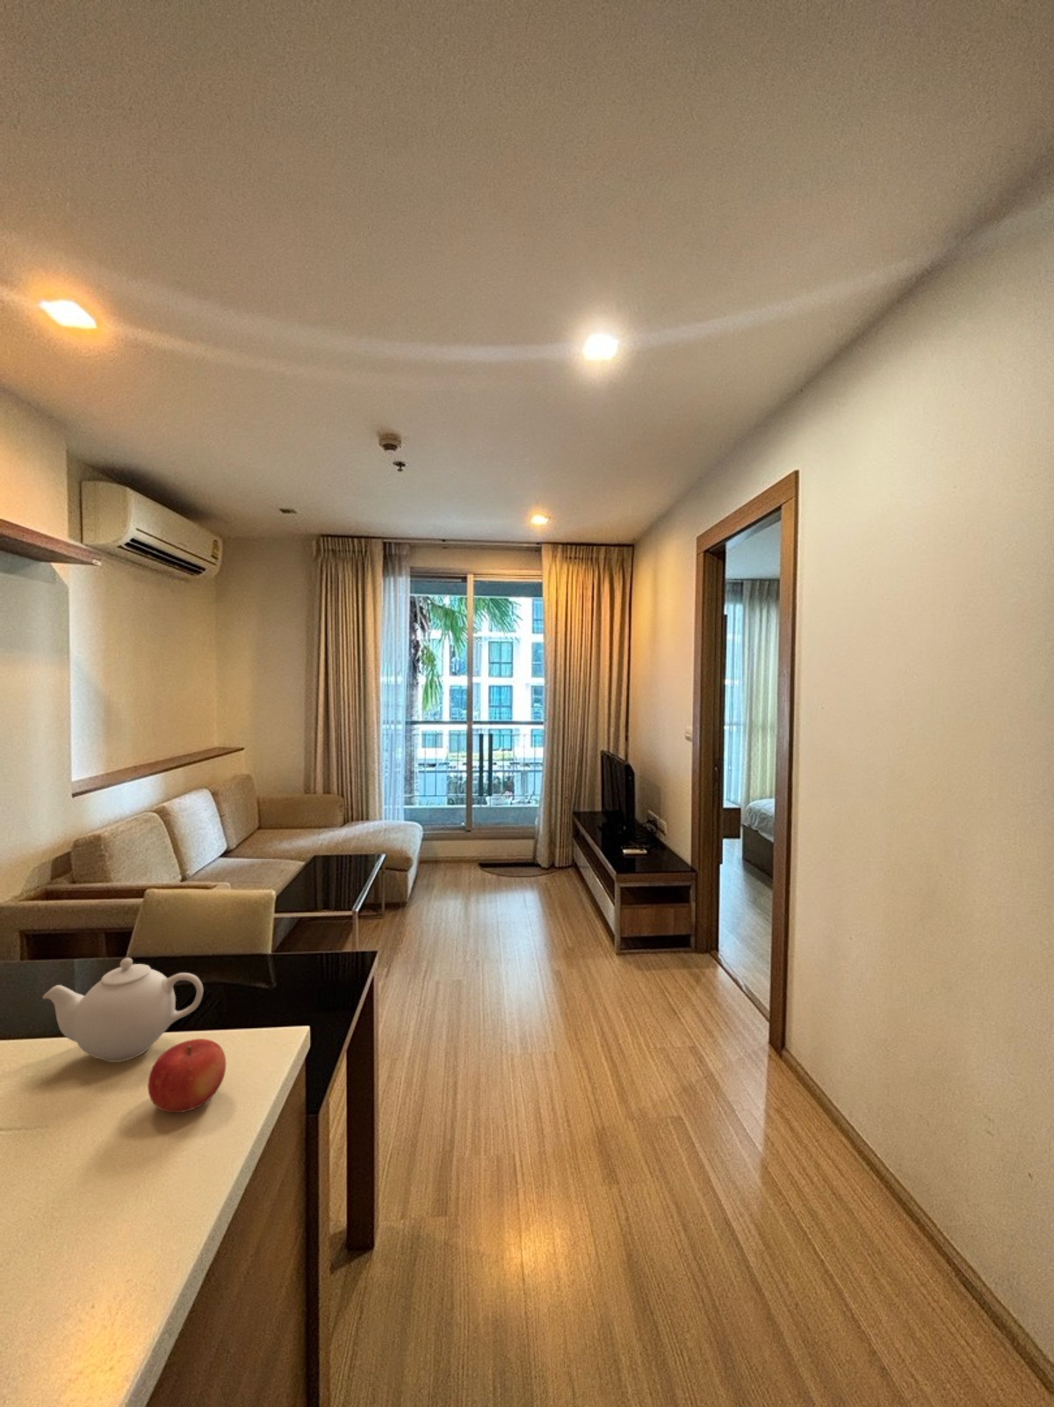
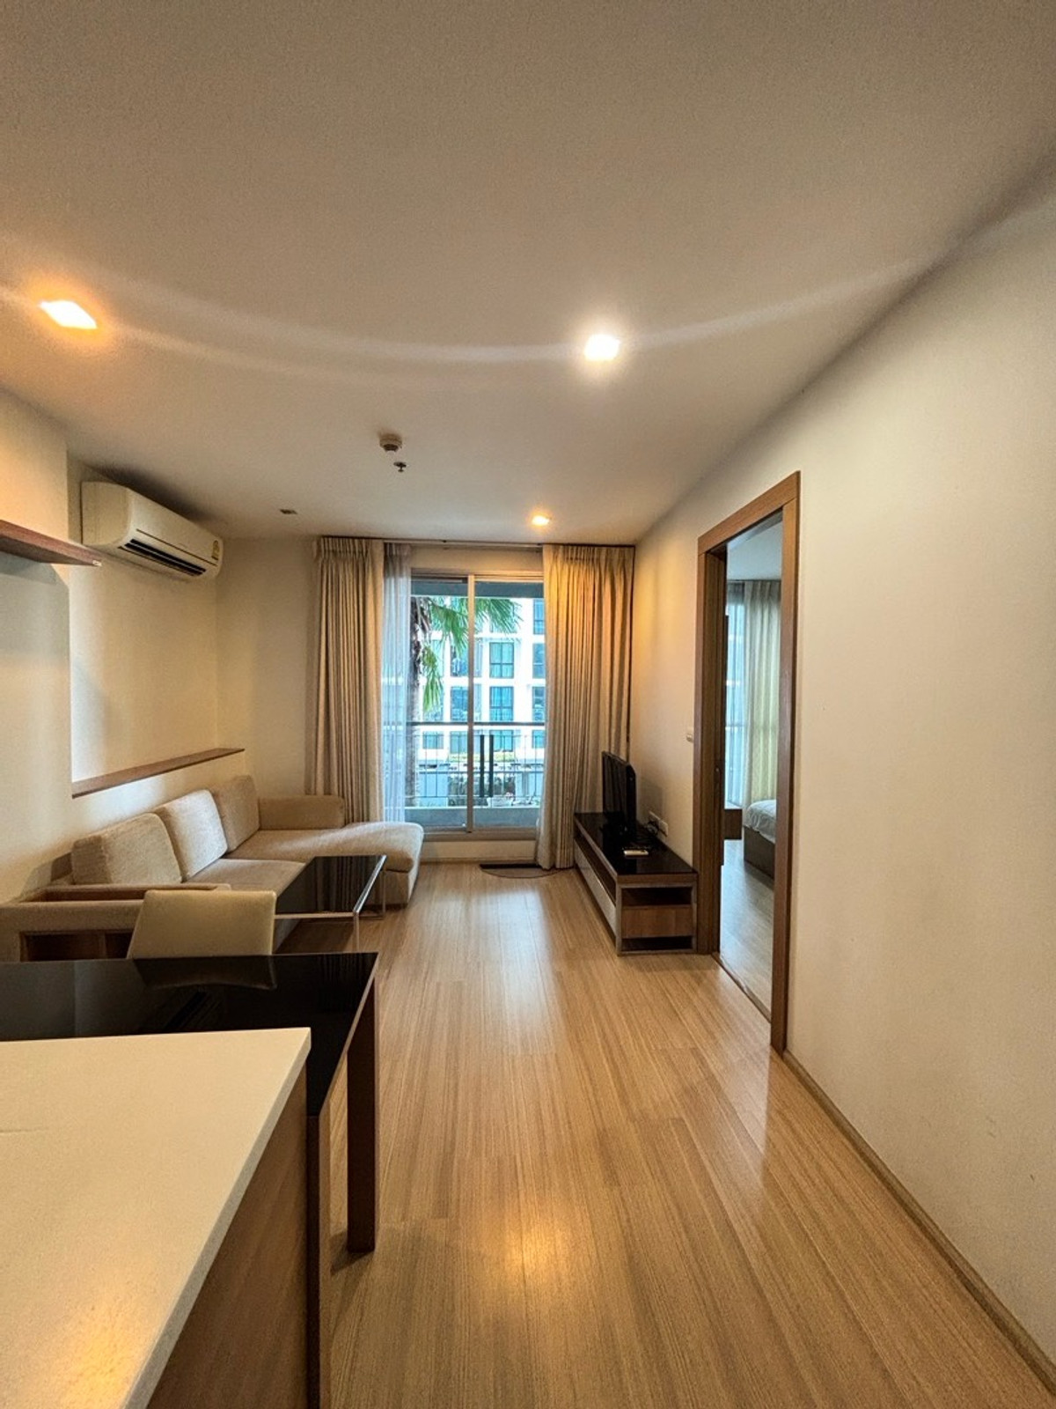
- teapot [42,957,204,1064]
- fruit [146,1038,227,1113]
